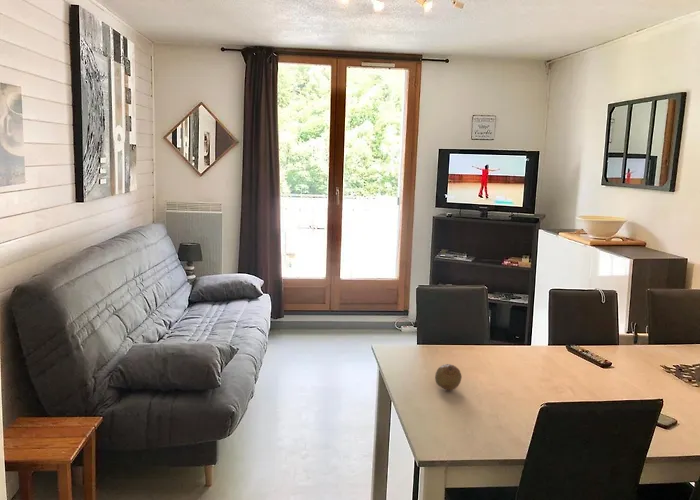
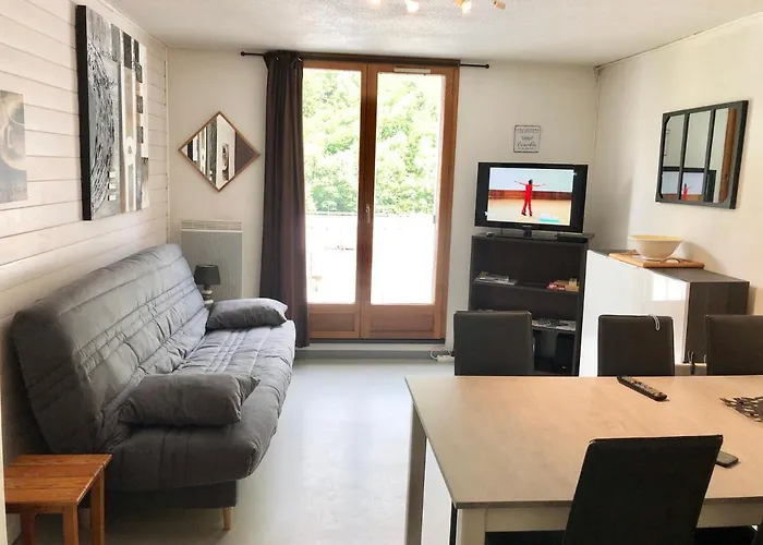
- fruit [434,363,463,392]
